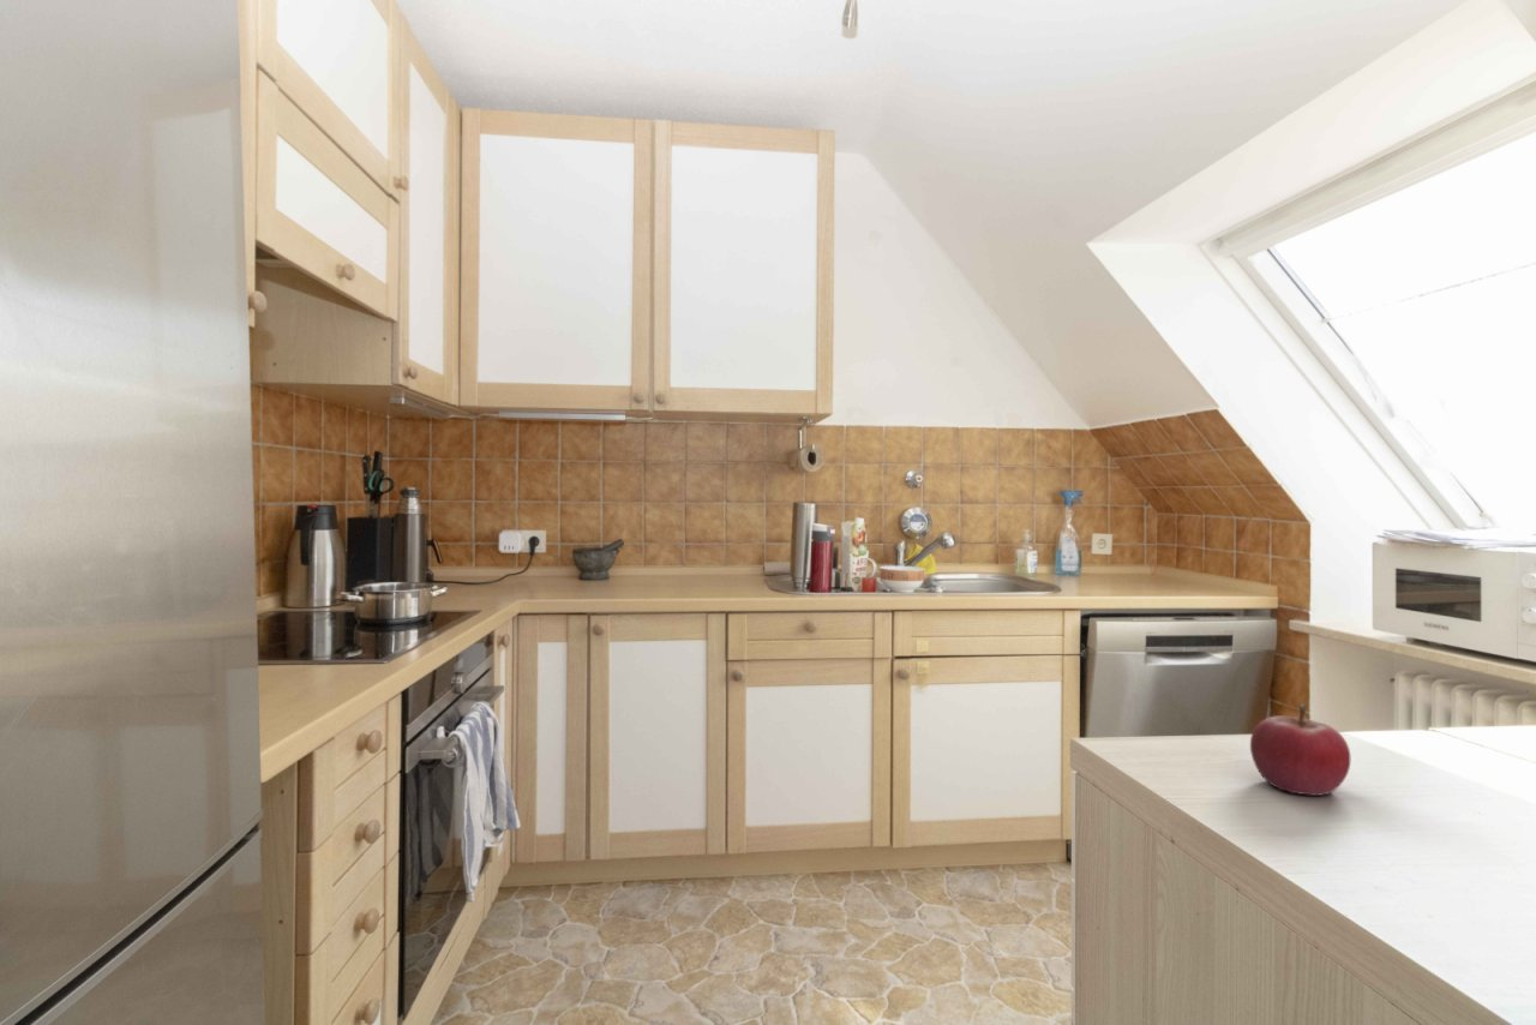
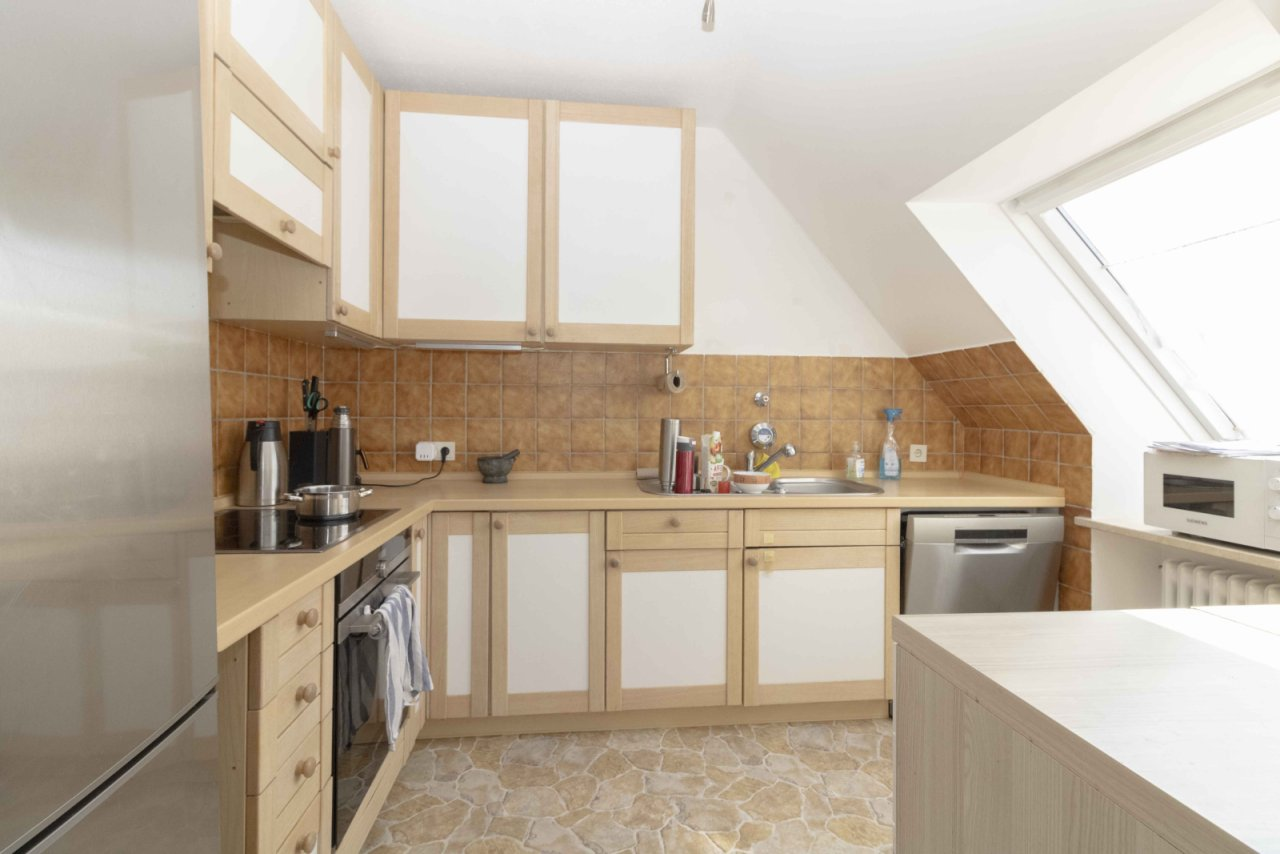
- fruit [1249,703,1351,797]
